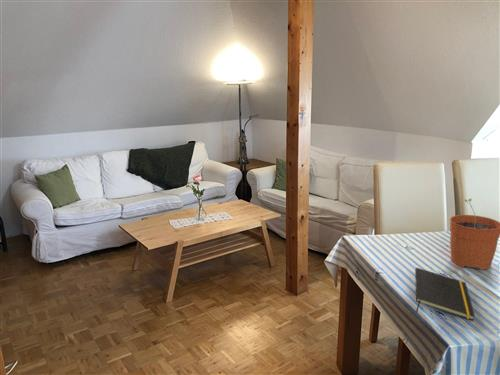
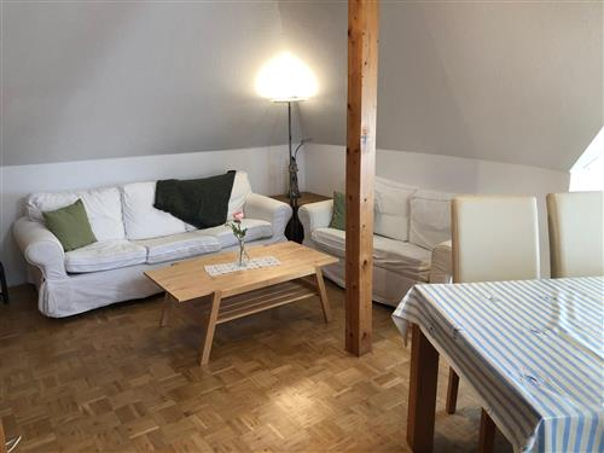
- notepad [414,267,476,321]
- plant pot [449,198,500,271]
